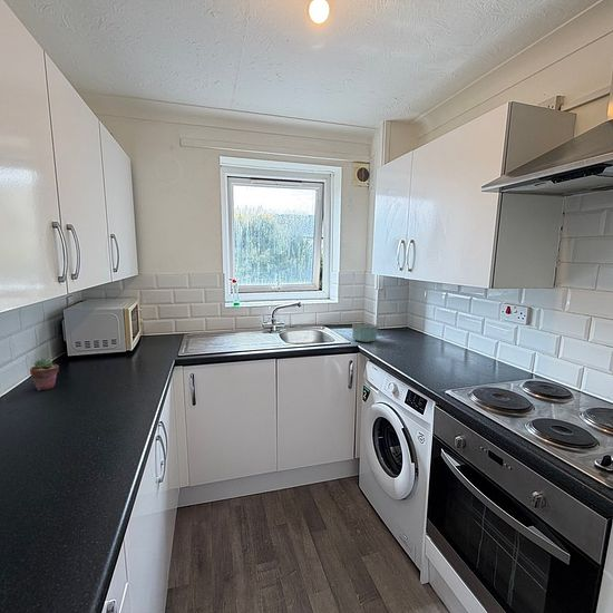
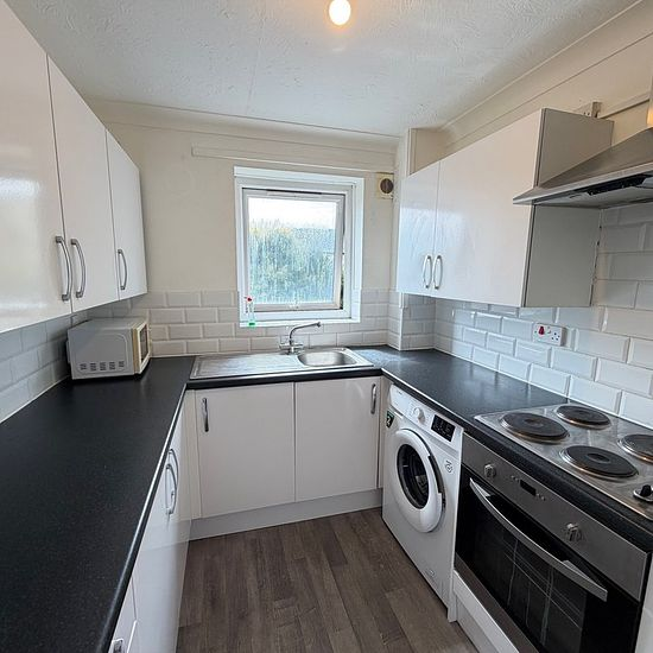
- potted succulent [29,358,60,391]
- bowl [351,322,379,343]
